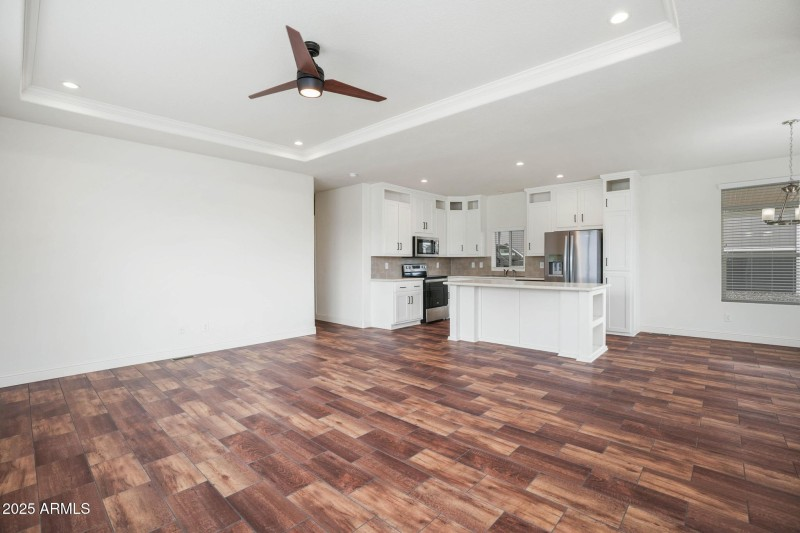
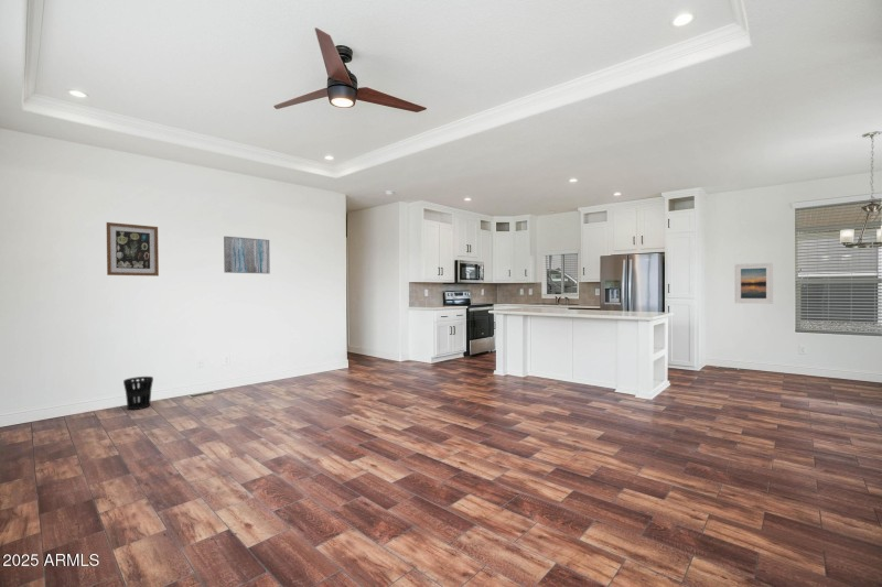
+ wall art [223,235,271,274]
+ wastebasket [122,376,154,411]
+ wall art [106,221,160,278]
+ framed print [734,262,774,305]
